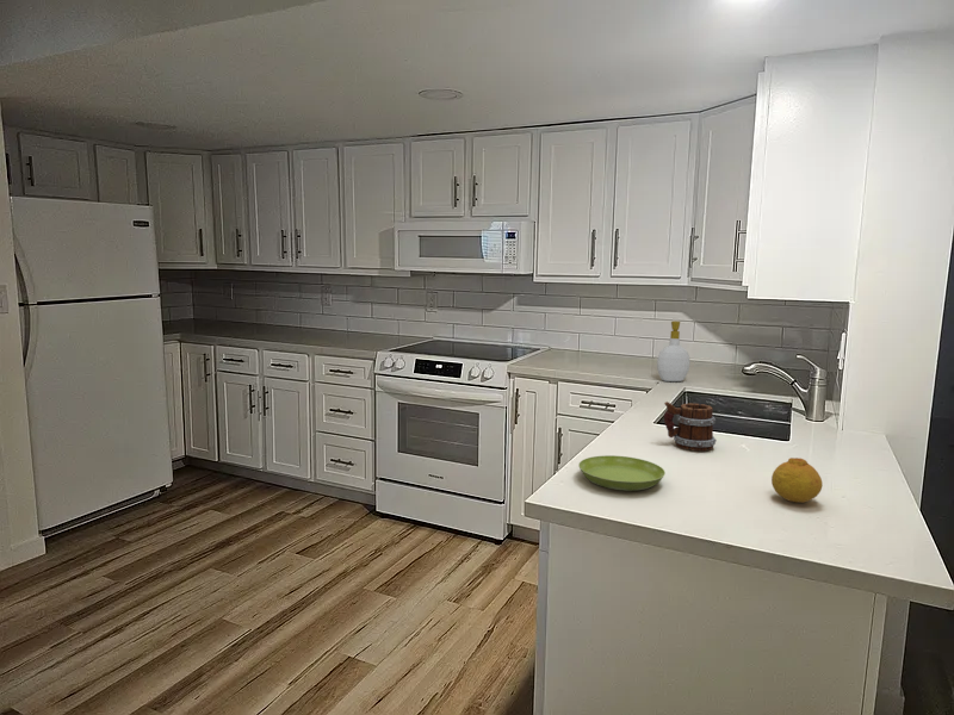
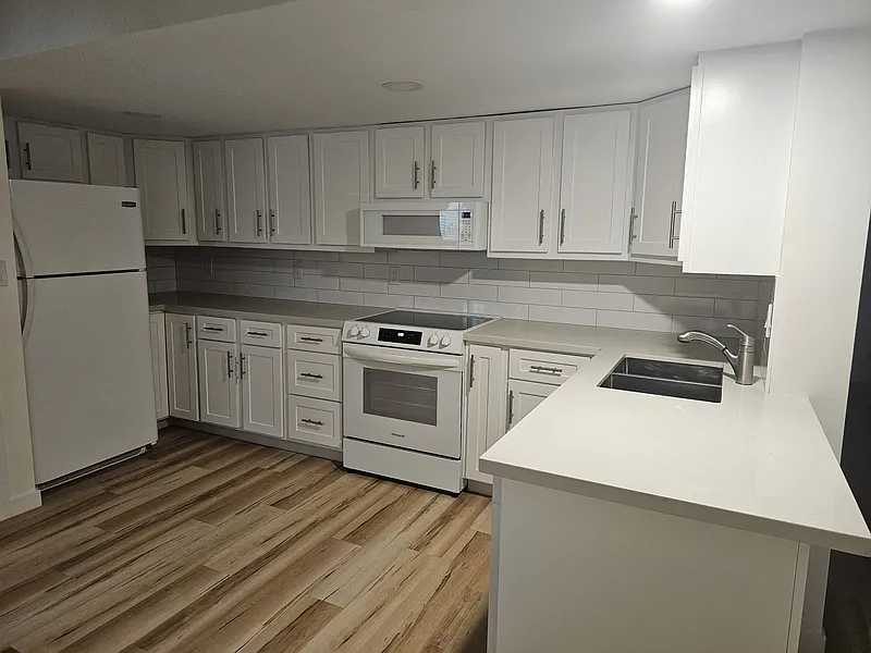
- mug [663,400,718,452]
- soap bottle [656,321,692,383]
- fruit [770,456,824,504]
- saucer [577,454,667,492]
